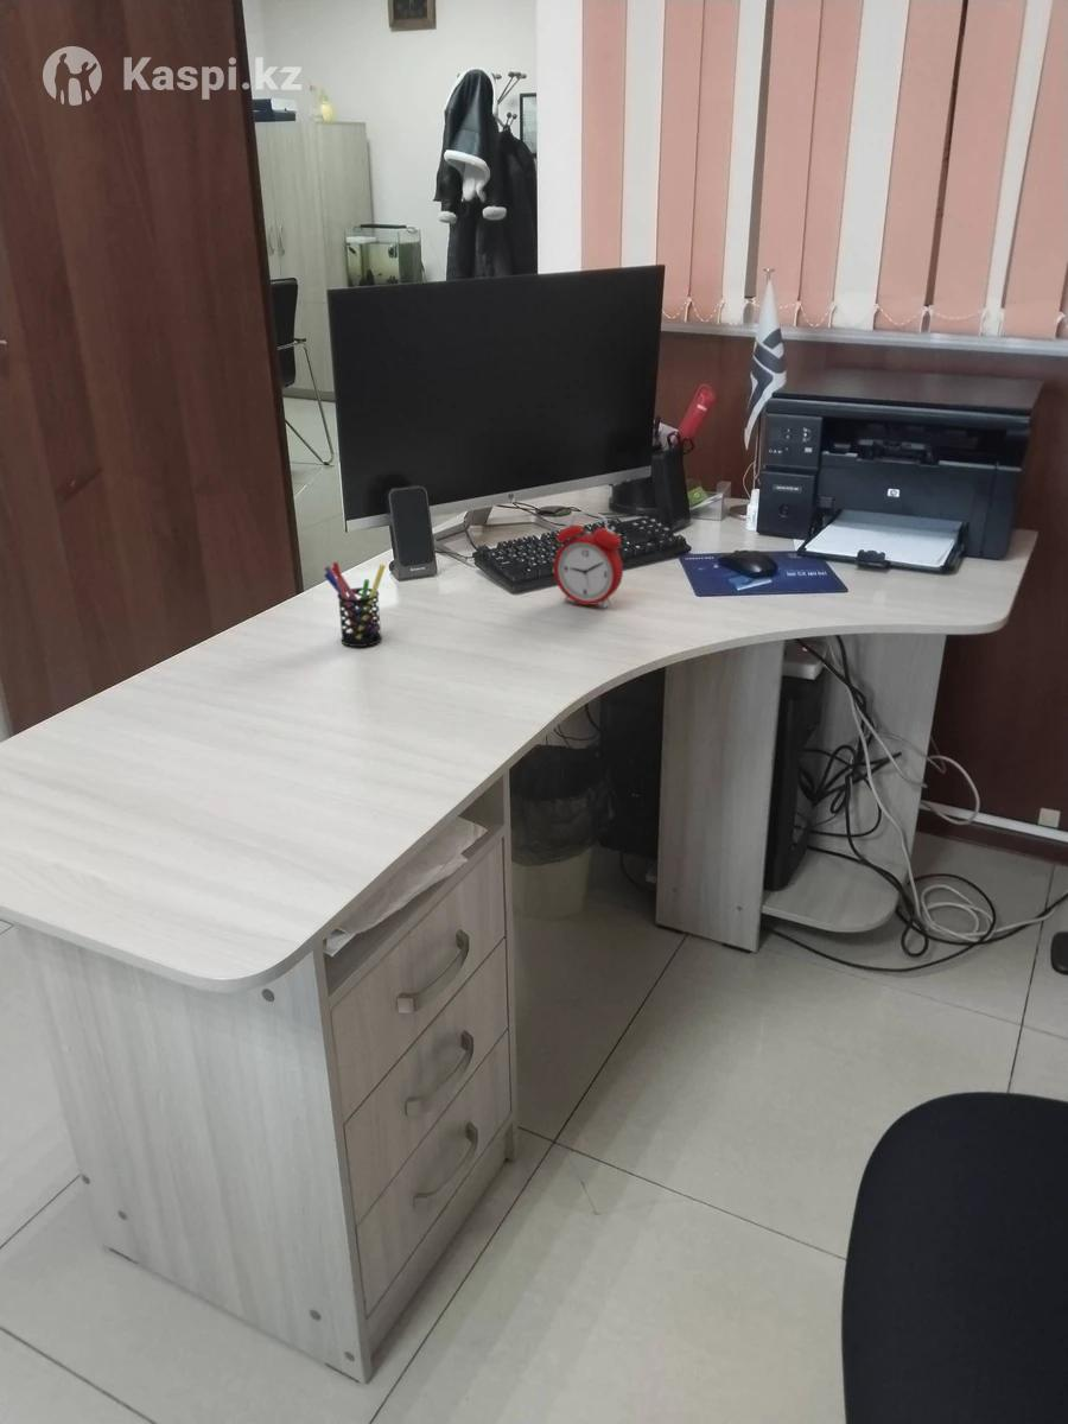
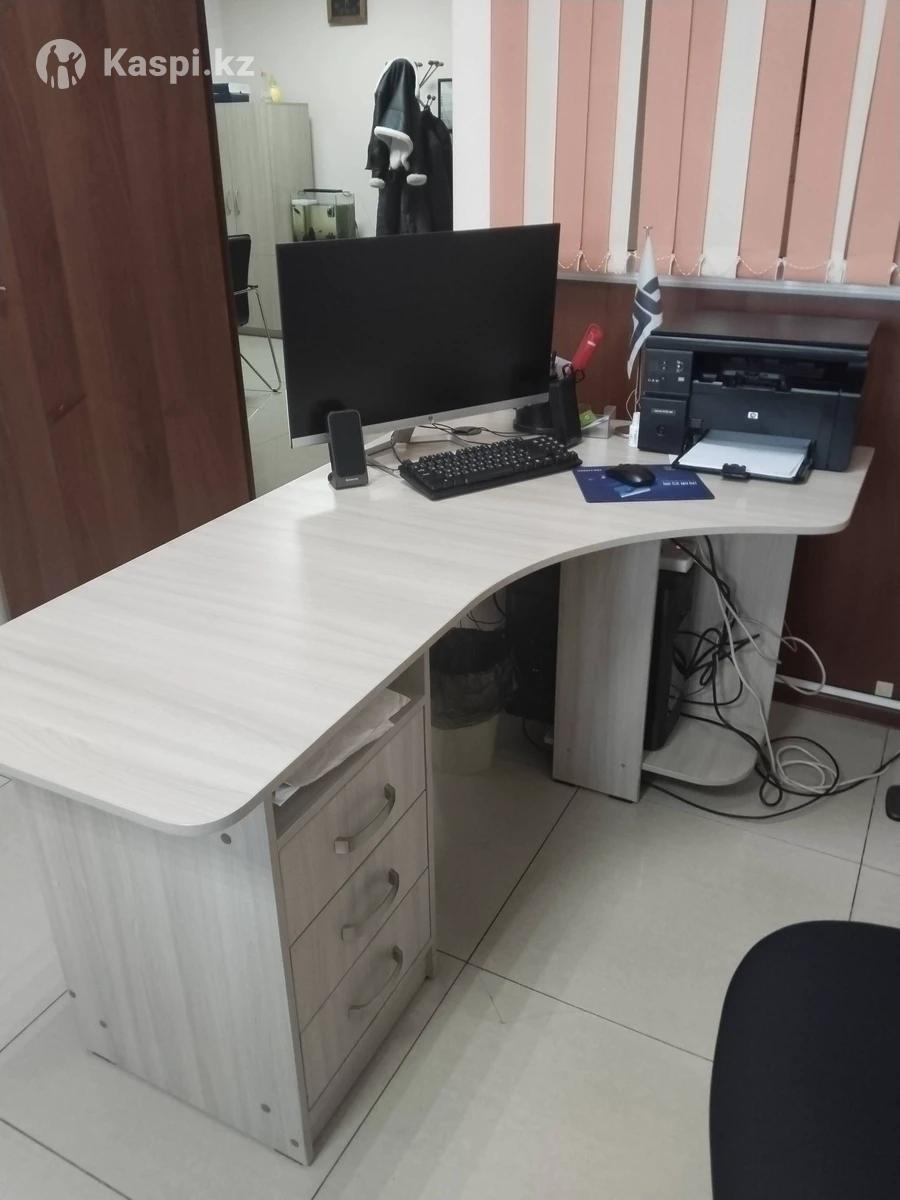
- alarm clock [552,510,624,609]
- pen holder [323,561,387,648]
